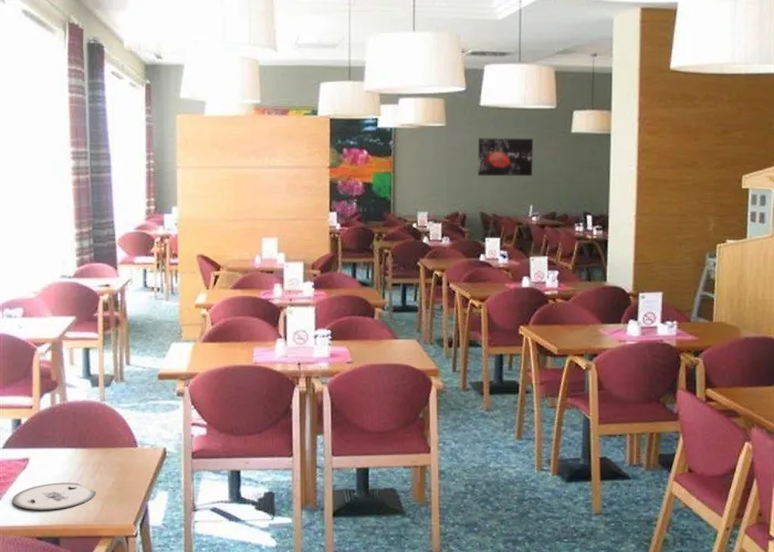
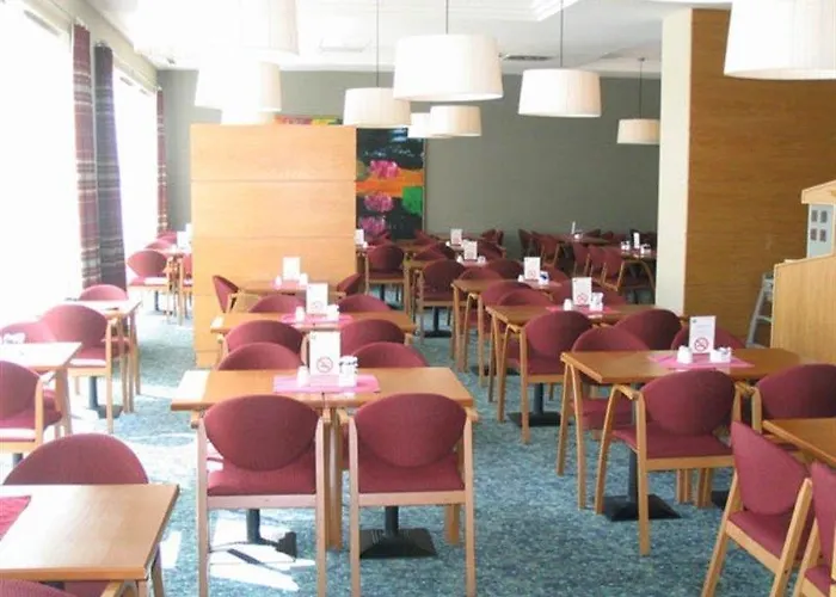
- plate [11,481,97,511]
- wall art [477,137,534,177]
